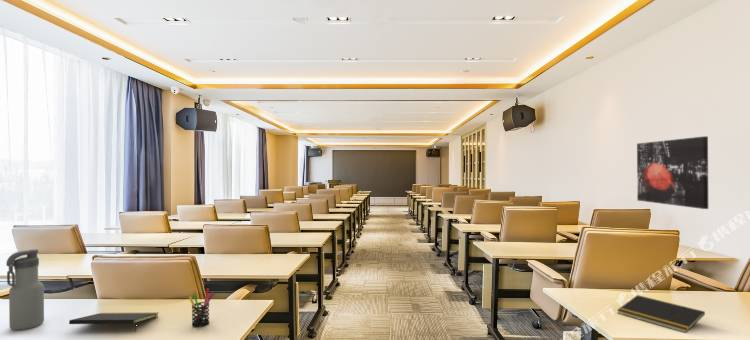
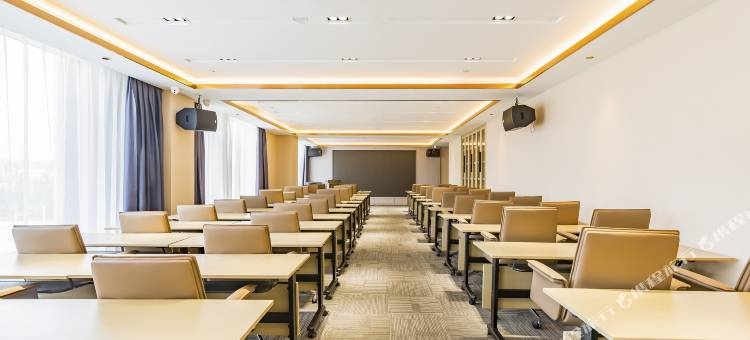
- pen holder [188,287,215,328]
- notepad [68,312,159,333]
- water bottle [5,248,45,331]
- wall art [636,135,709,210]
- notepad [616,294,706,334]
